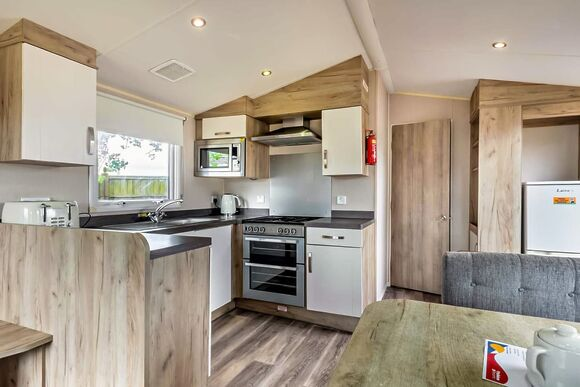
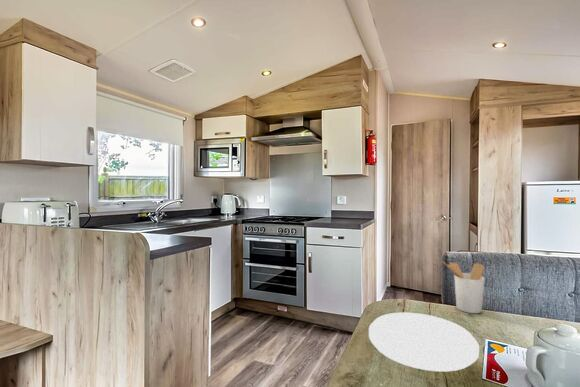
+ plate [368,312,480,372]
+ utensil holder [442,261,486,314]
